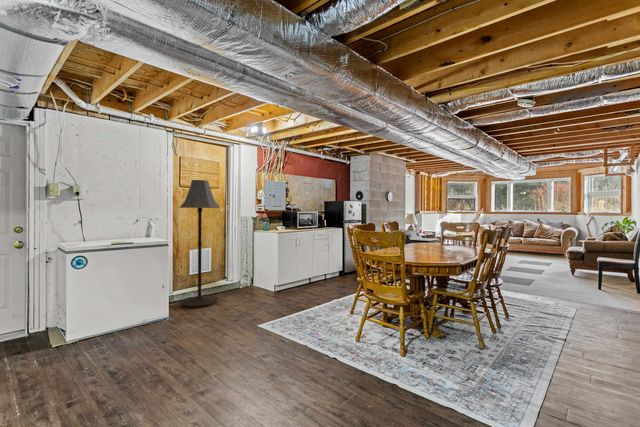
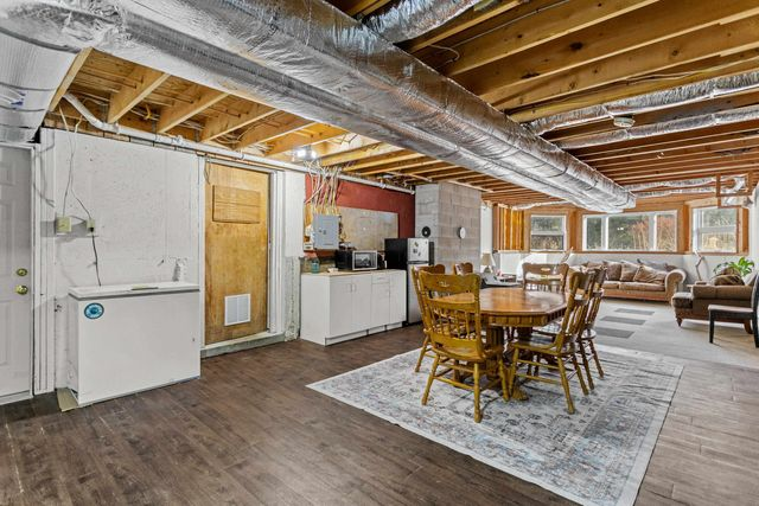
- floor lamp [179,179,221,309]
